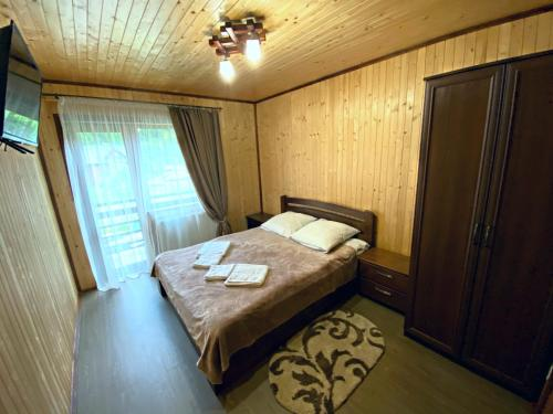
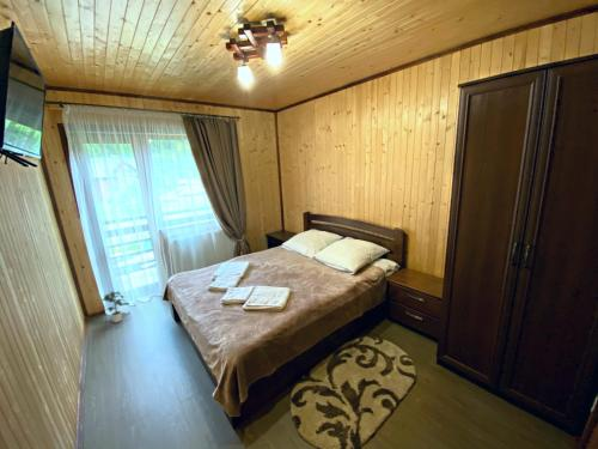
+ potted plant [100,291,132,323]
